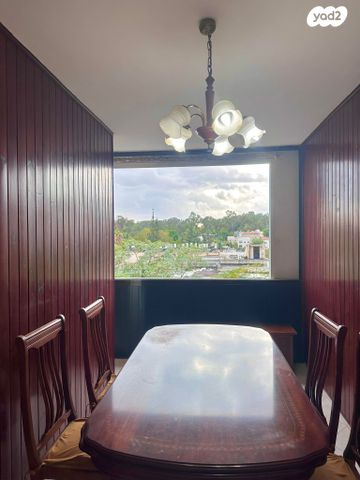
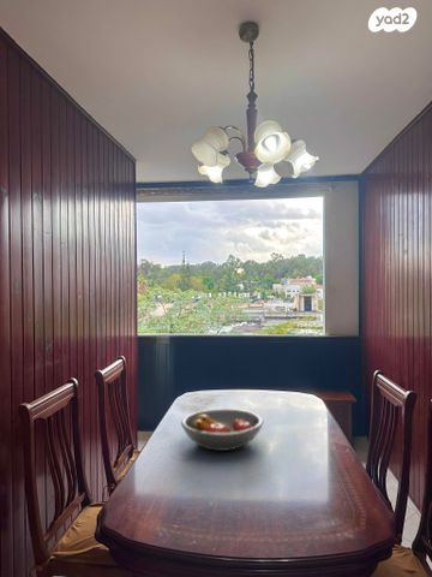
+ fruit bowl [180,408,265,452]
